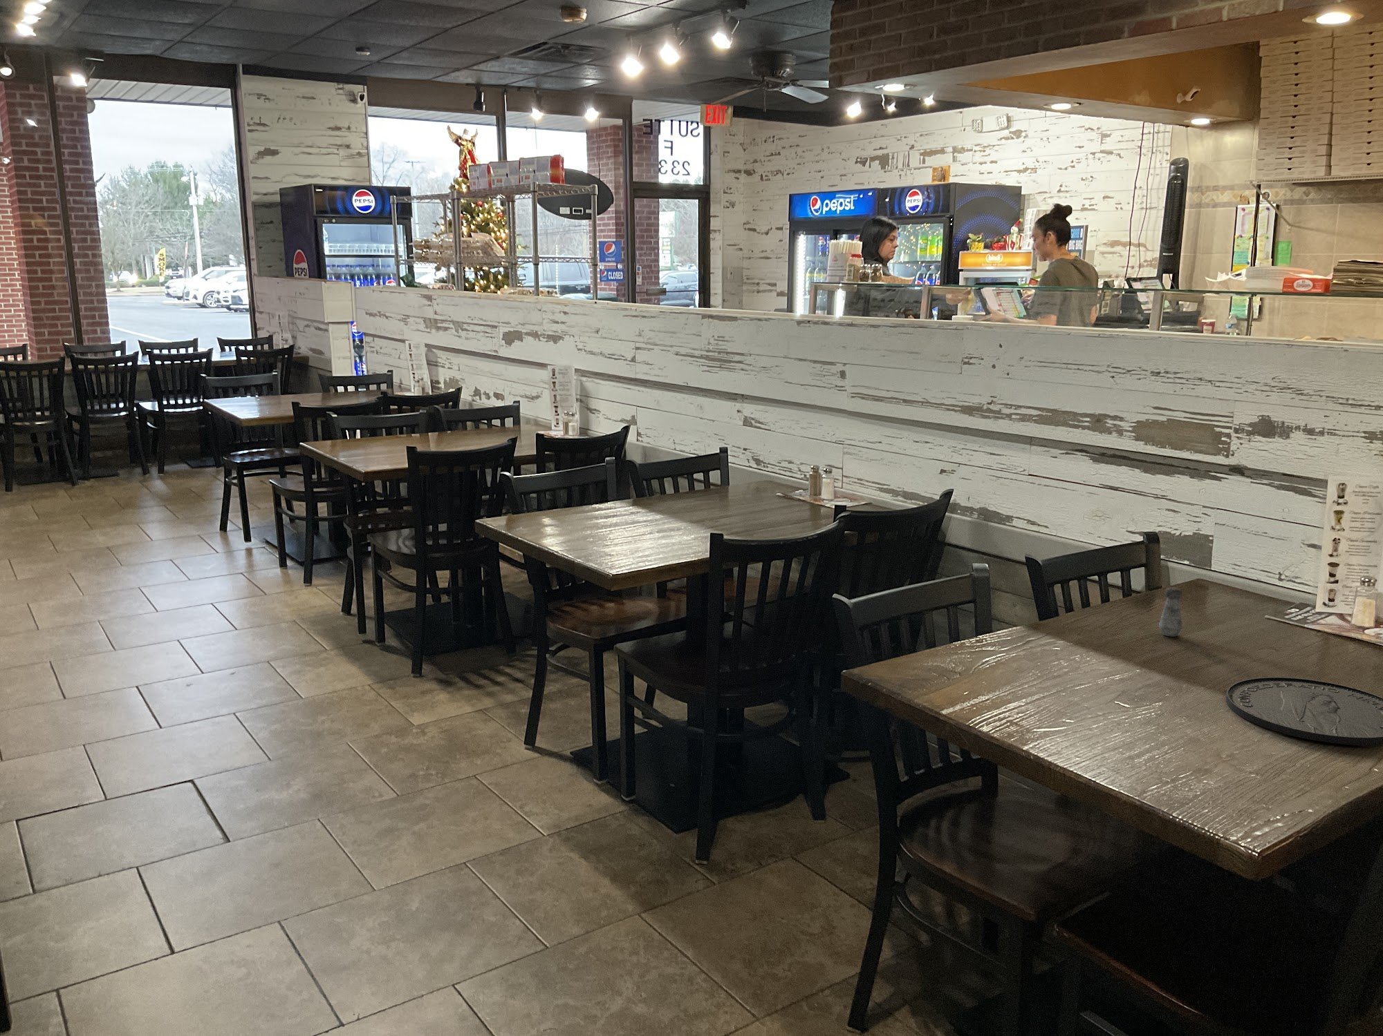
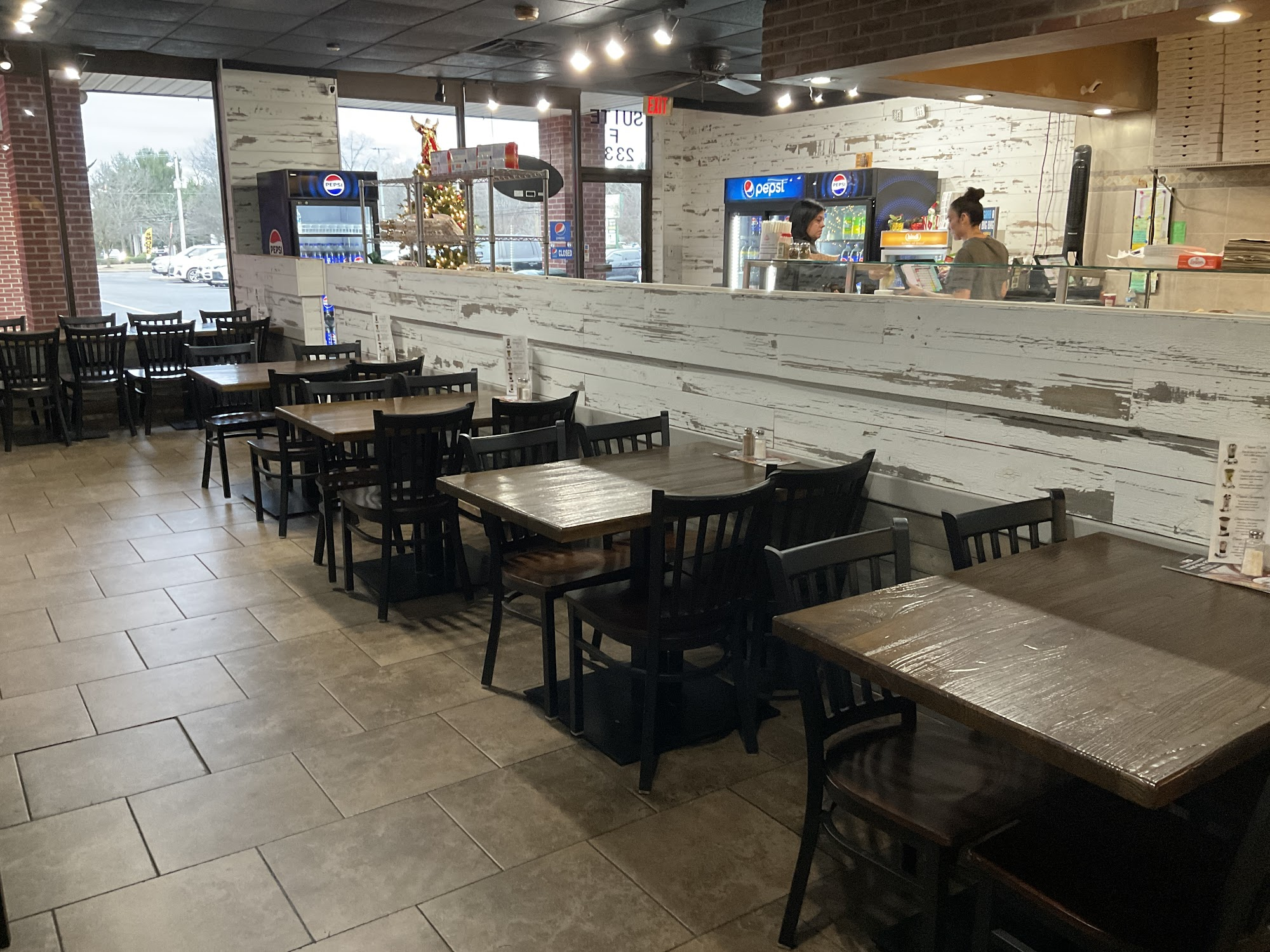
- salt shaker [1159,587,1183,638]
- plate [1225,676,1383,745]
